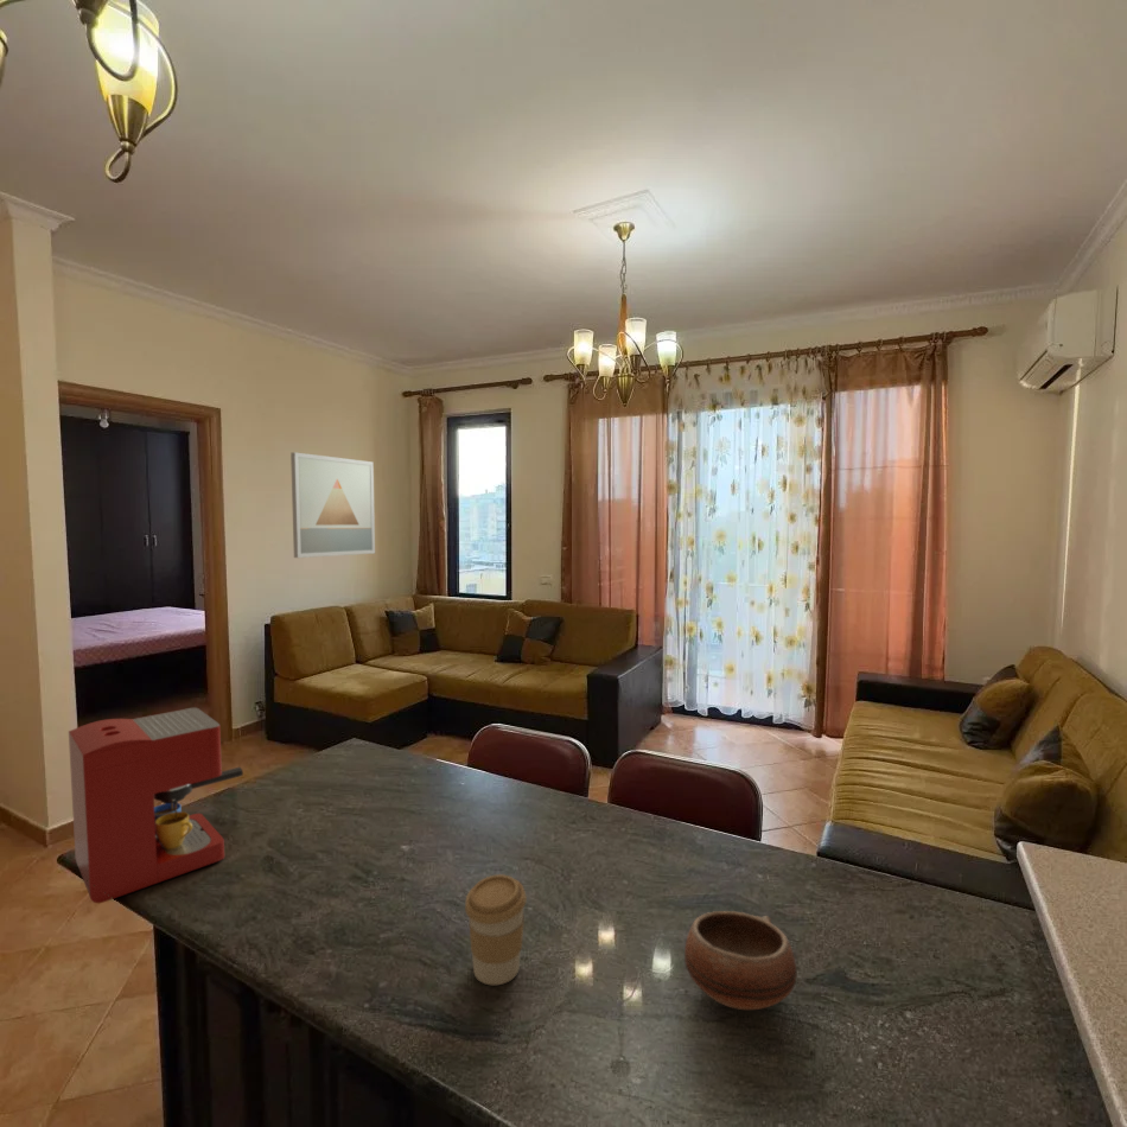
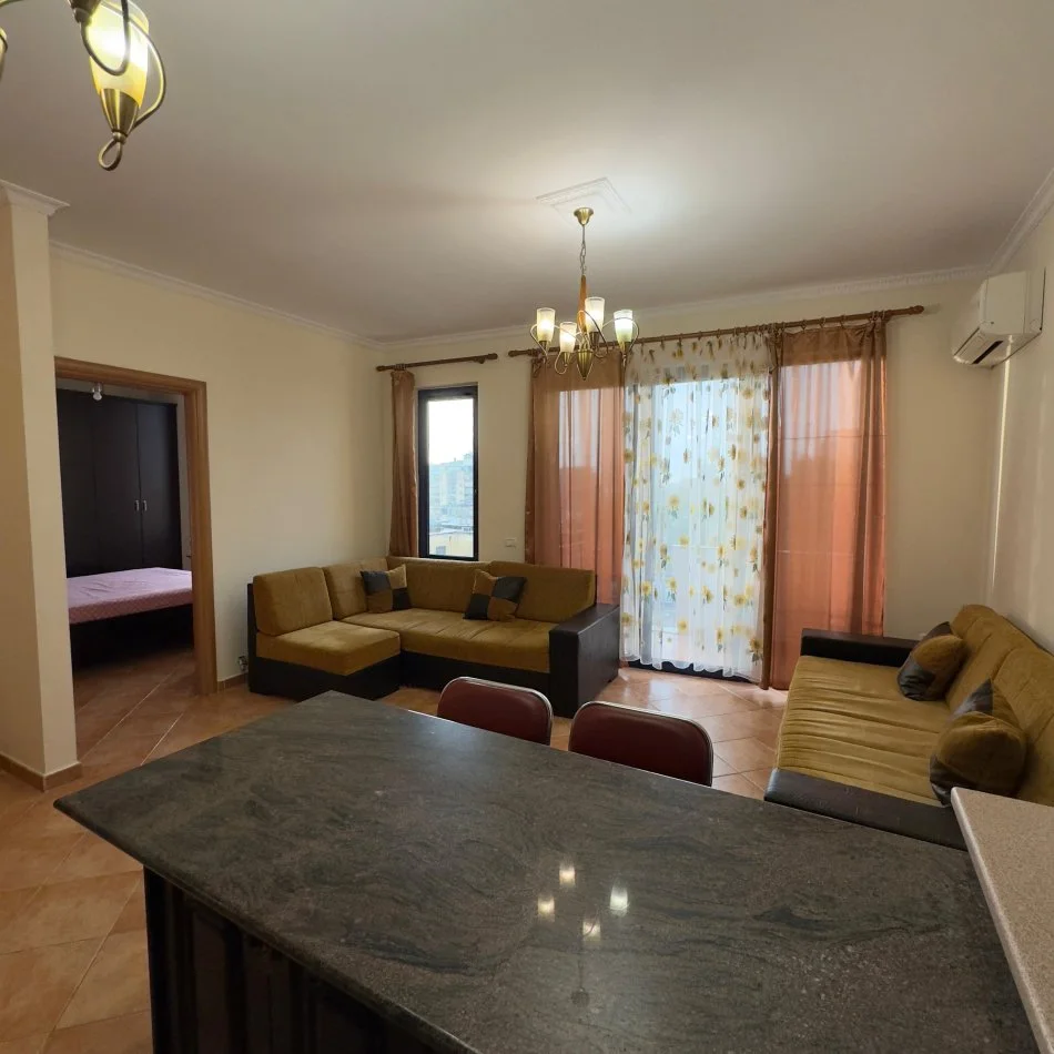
- coffee cup [464,873,528,986]
- coffee maker [68,707,244,904]
- bowl [683,910,798,1011]
- wall art [289,451,376,559]
